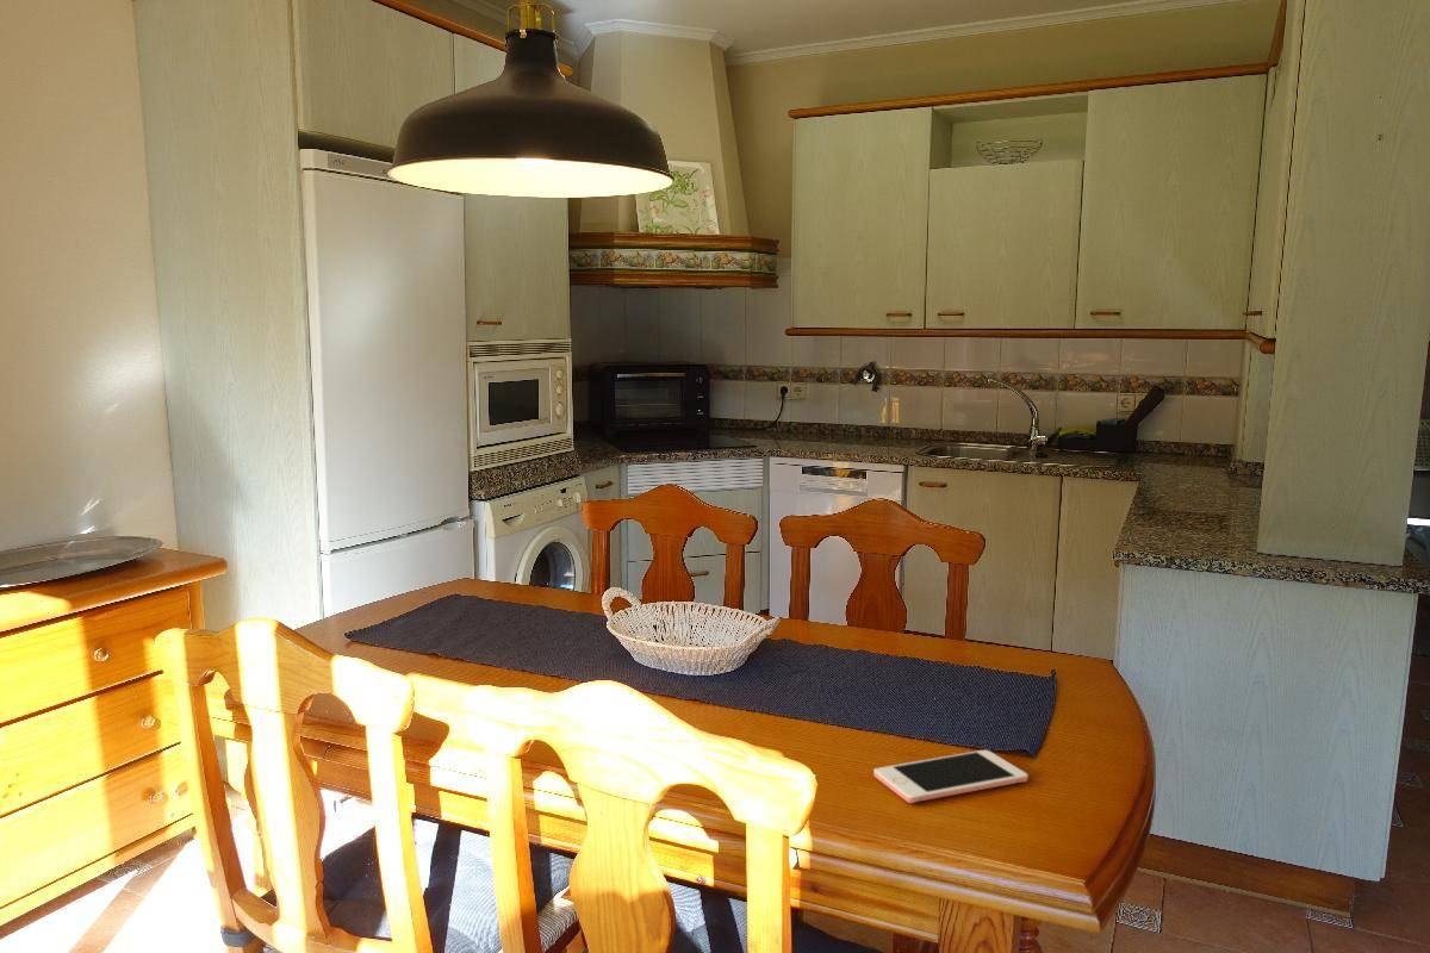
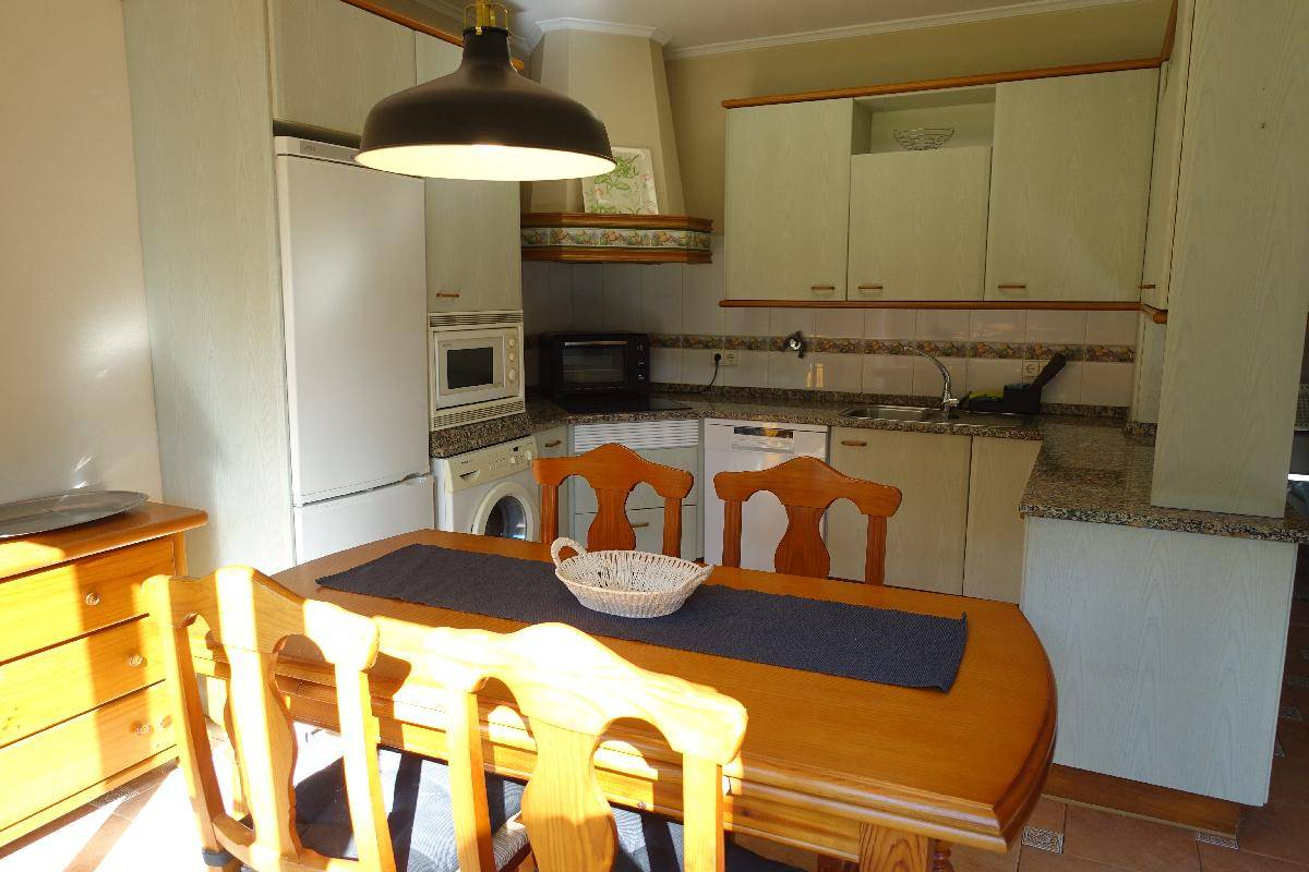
- cell phone [872,749,1030,804]
